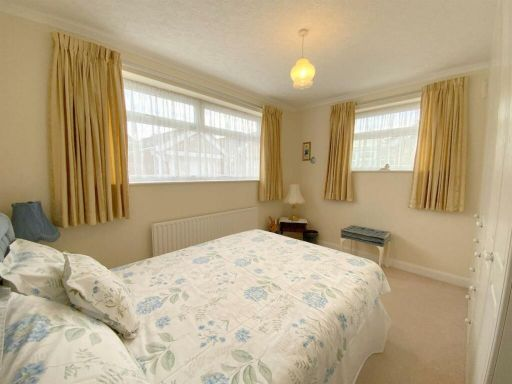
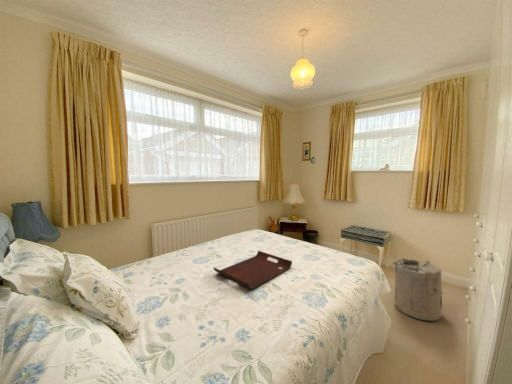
+ serving tray [213,250,293,290]
+ laundry hamper [392,257,445,322]
